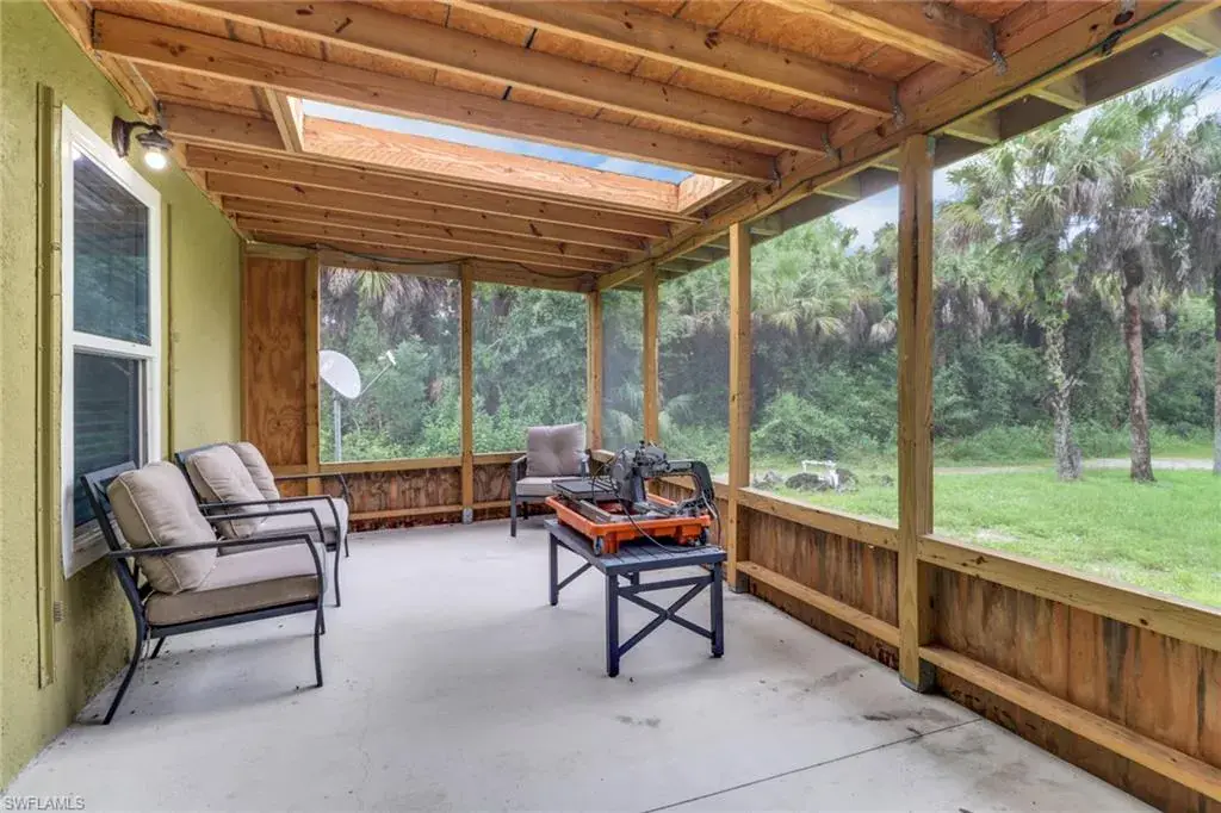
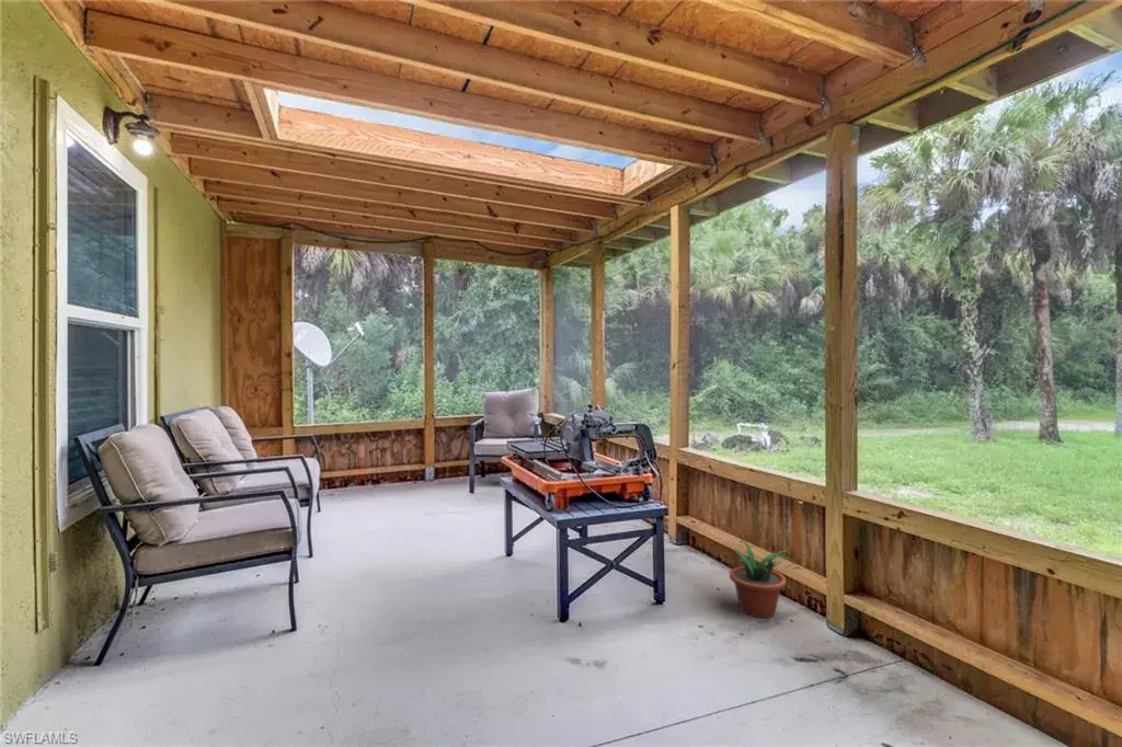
+ potted plant [725,539,793,619]
